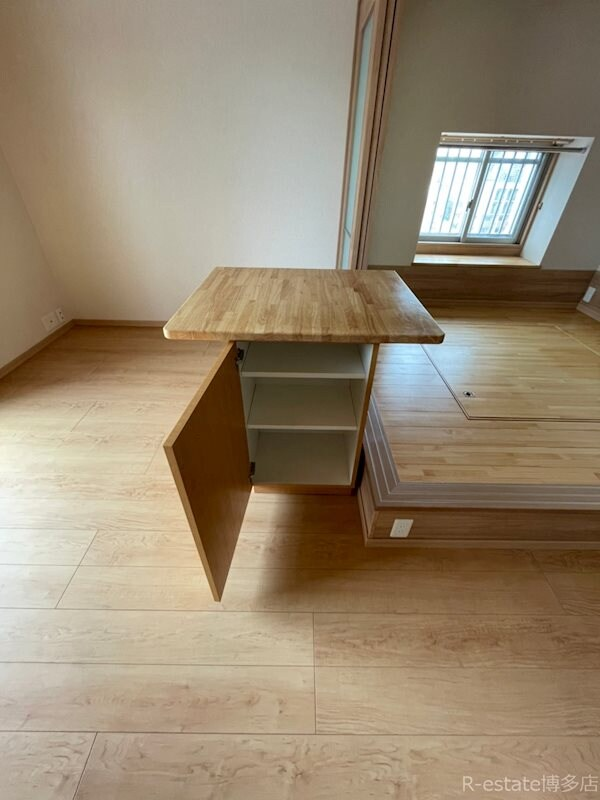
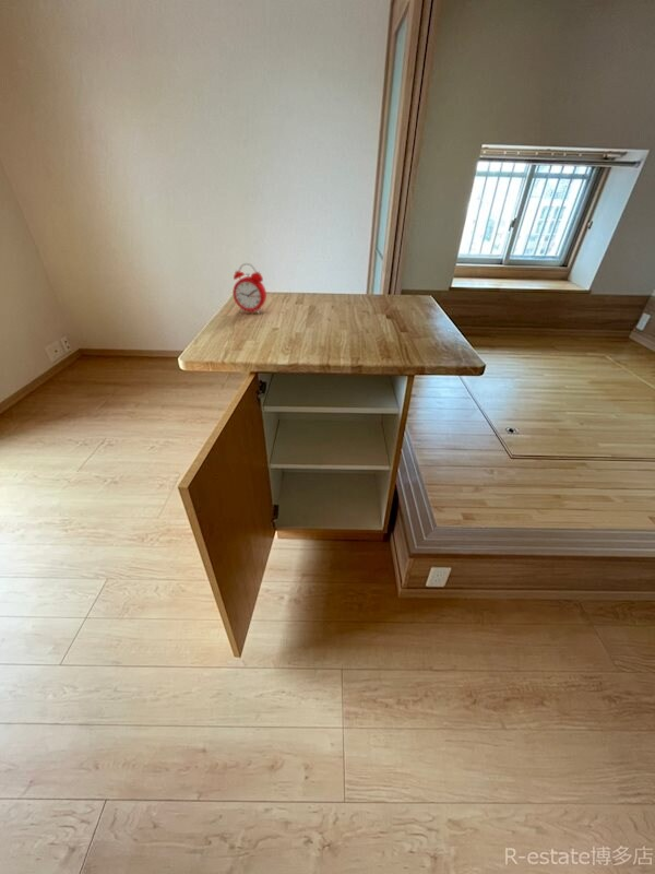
+ alarm clock [231,262,267,316]
